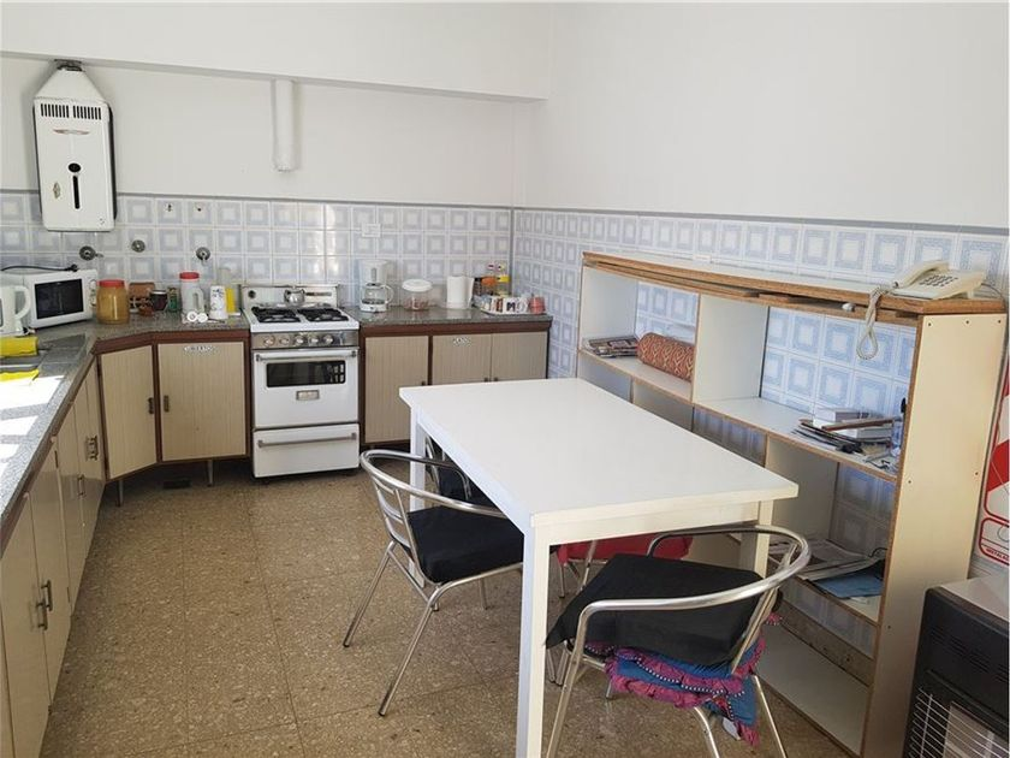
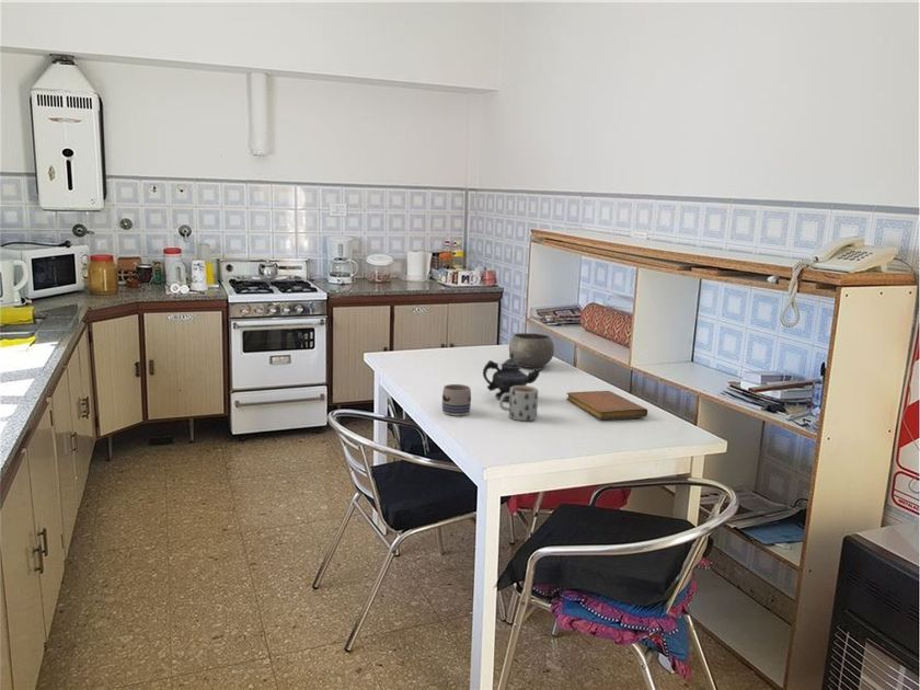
+ mug [498,384,539,422]
+ mug [441,383,472,416]
+ notebook [565,390,648,421]
+ teapot [482,352,543,402]
+ bowl [508,332,555,369]
